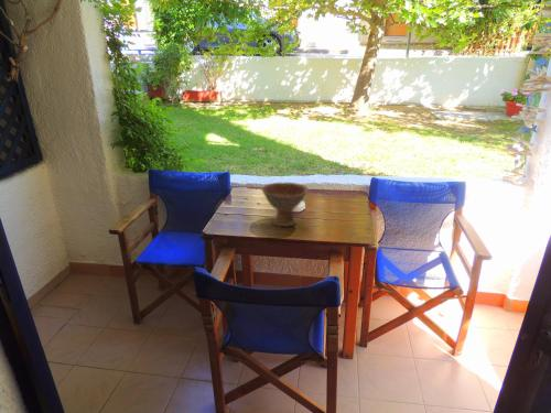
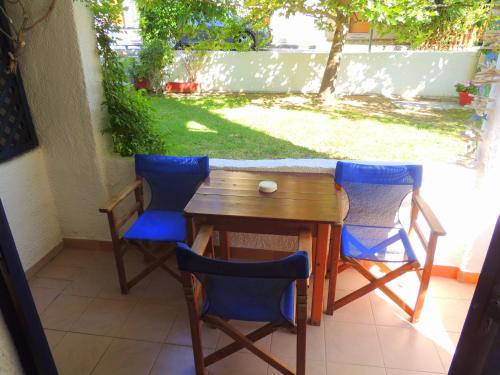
- bowl [260,182,310,228]
